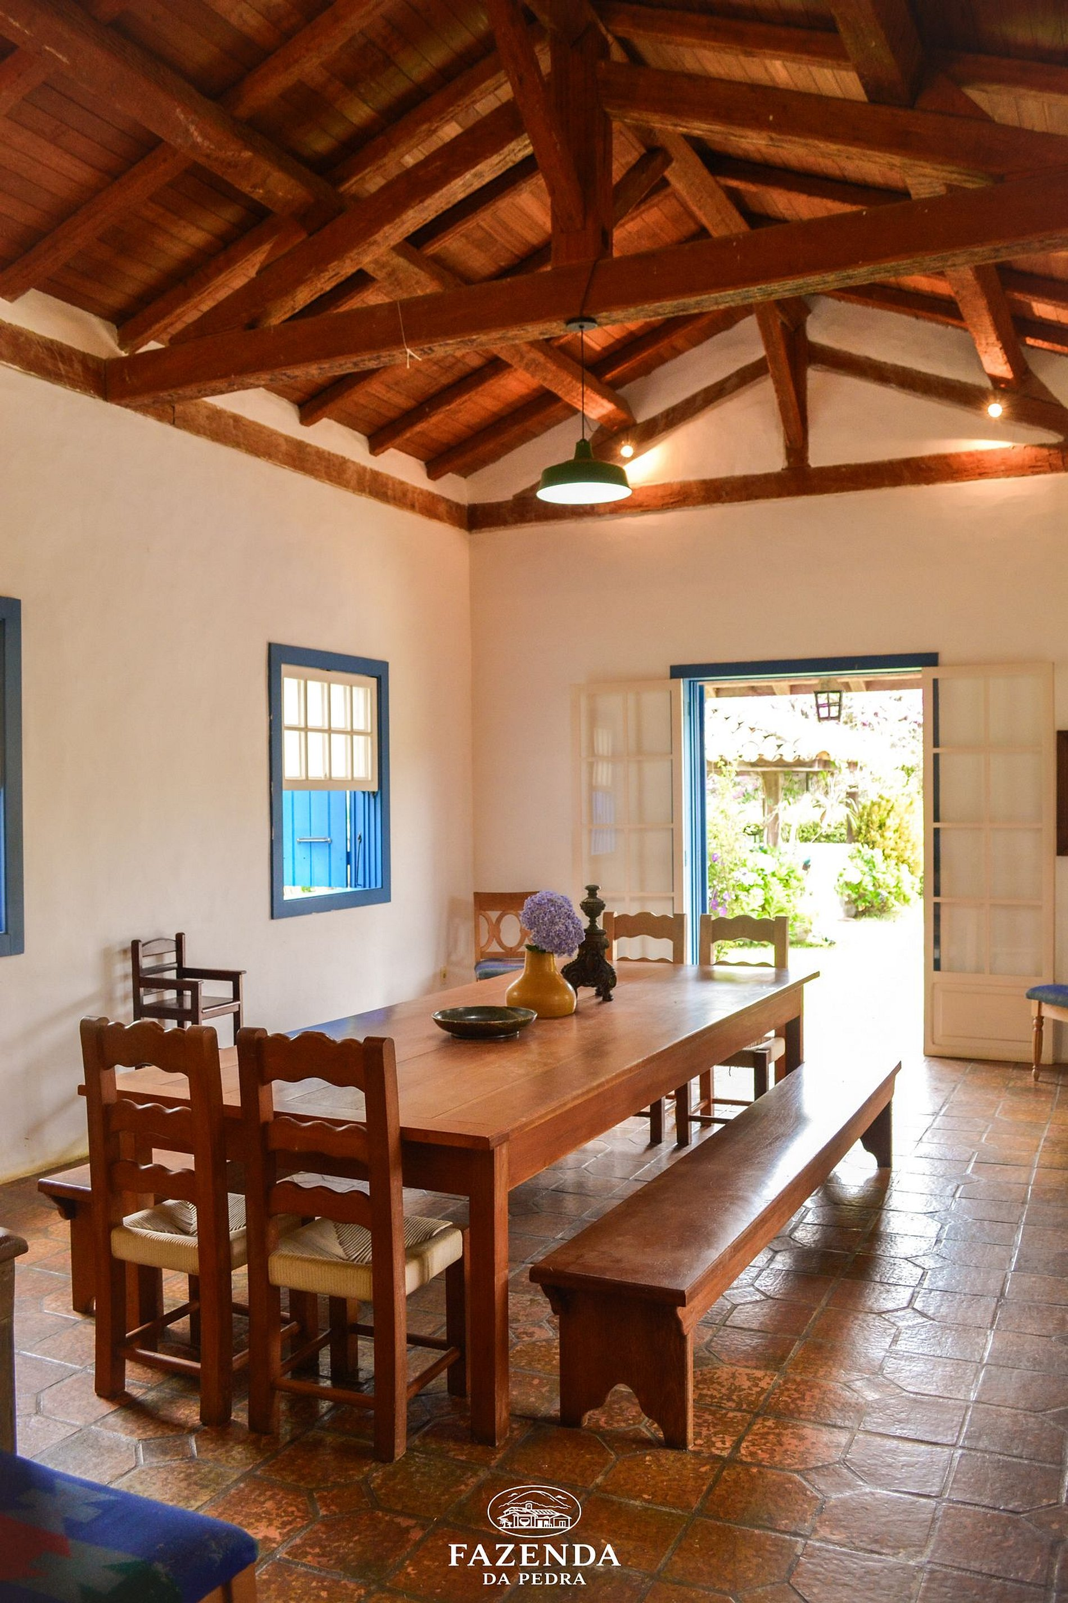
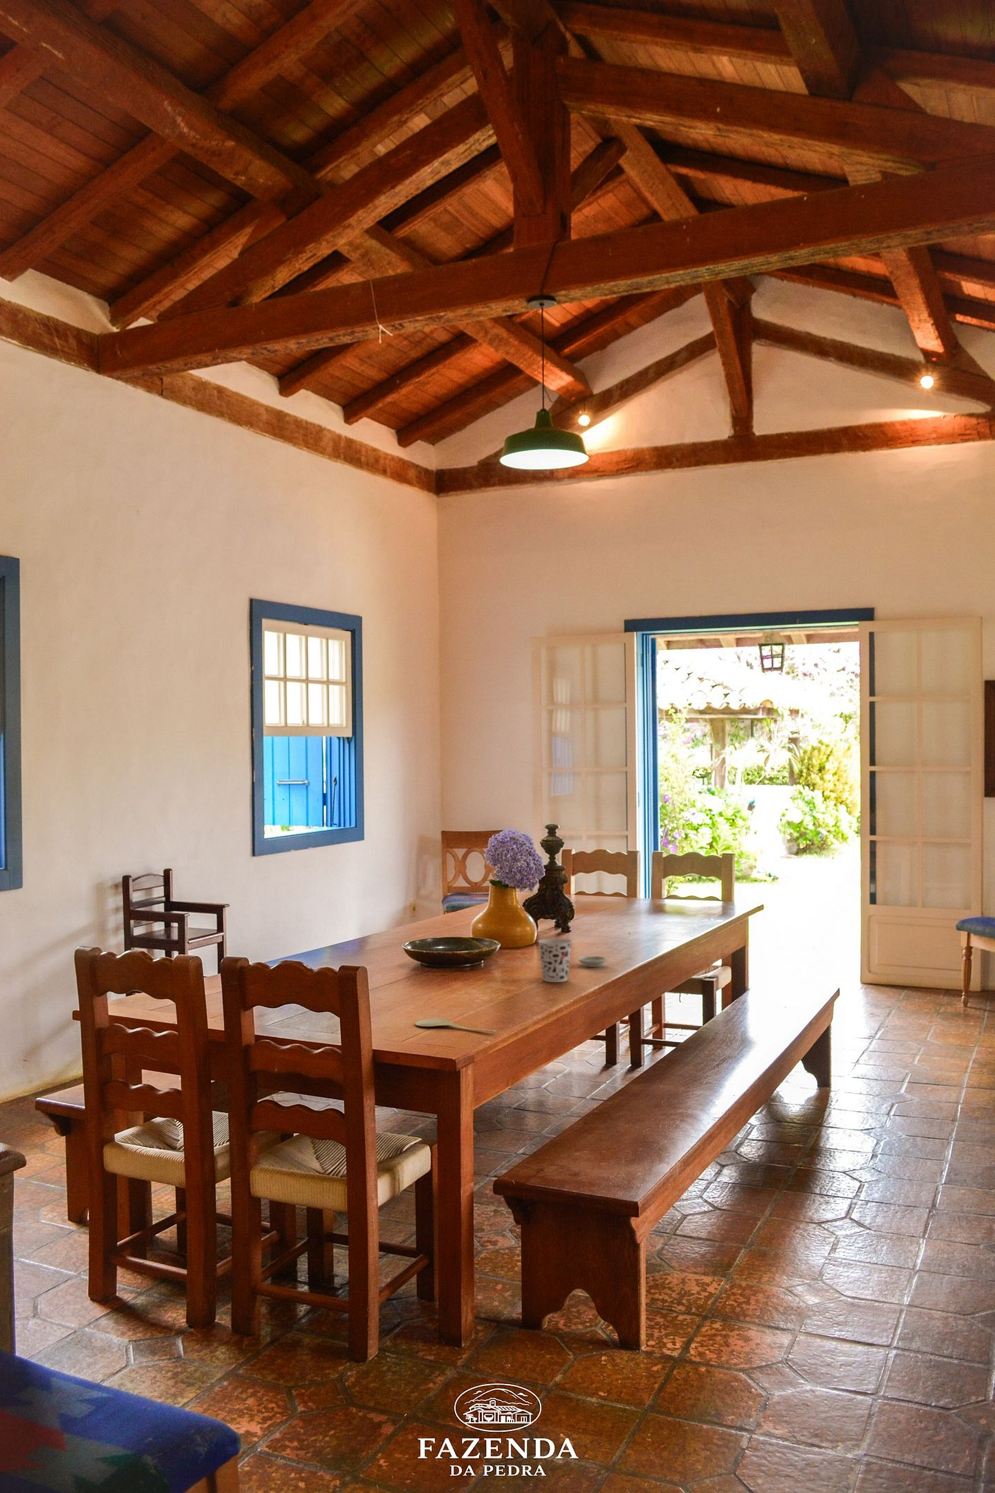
+ saucer [577,955,609,968]
+ spoon [414,1018,498,1032]
+ cup [537,938,573,983]
